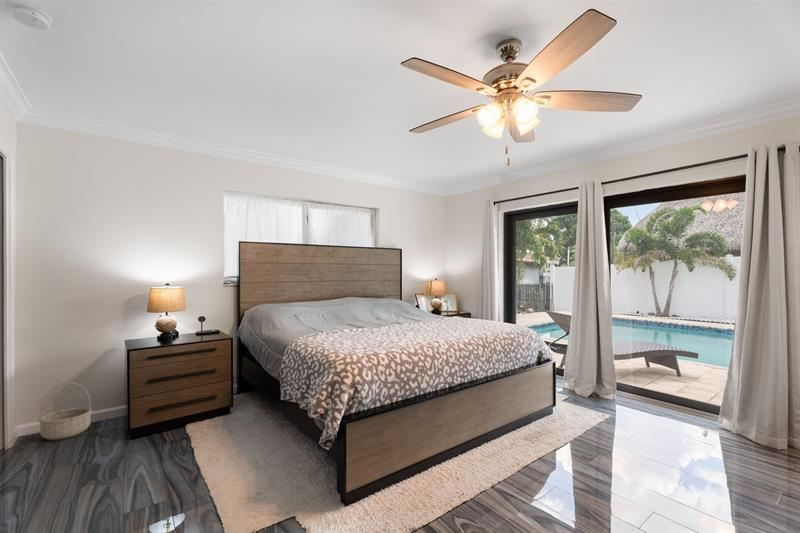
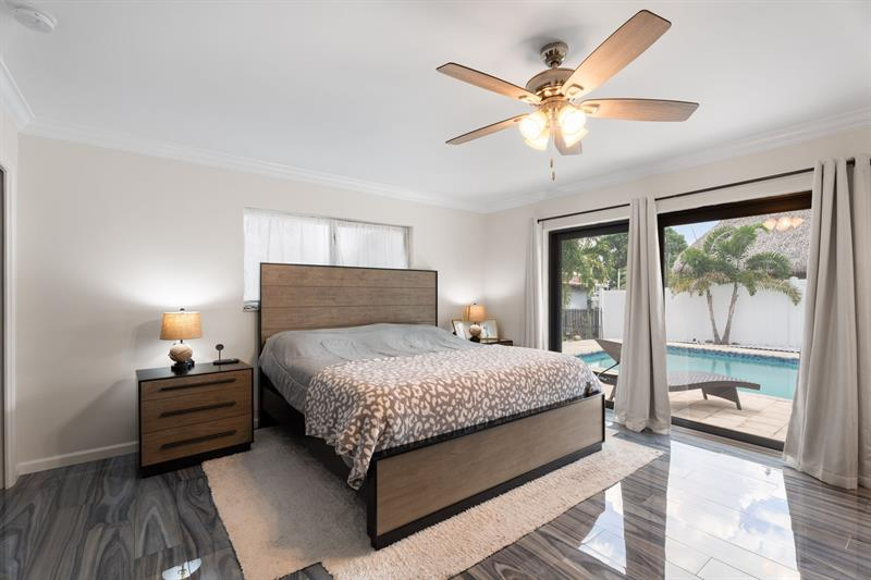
- basket [38,381,93,441]
